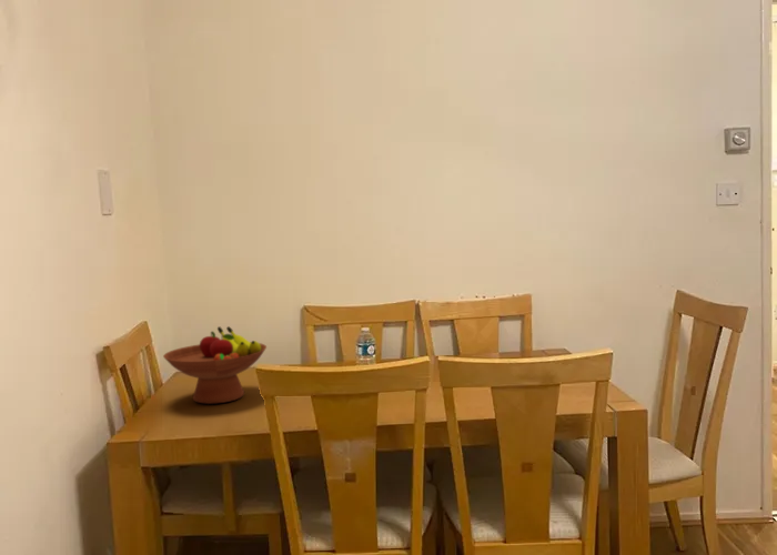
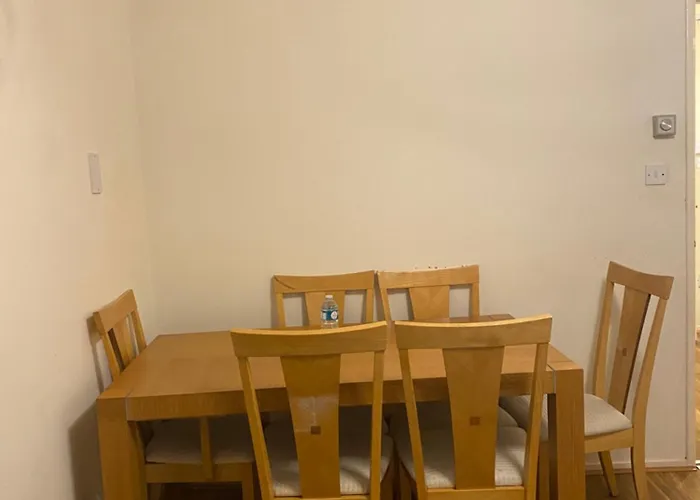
- fruit bowl [162,325,268,405]
